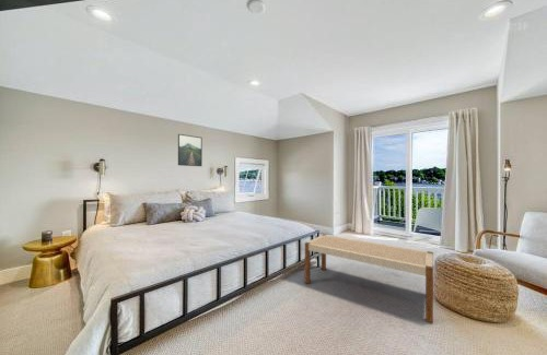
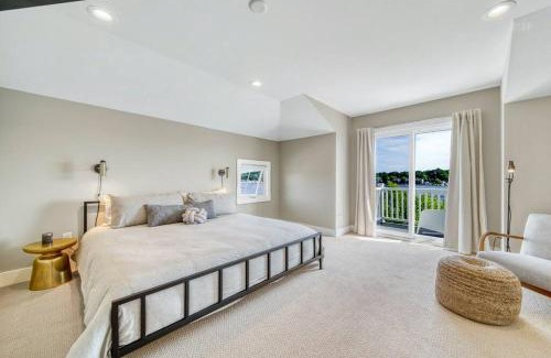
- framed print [177,133,203,167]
- bench [304,233,434,324]
